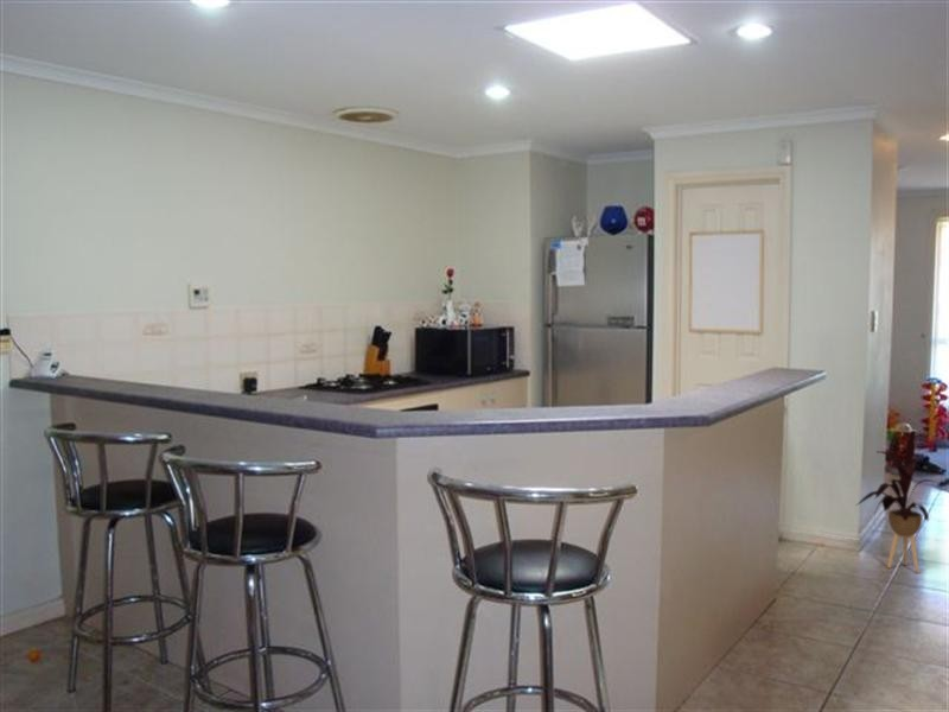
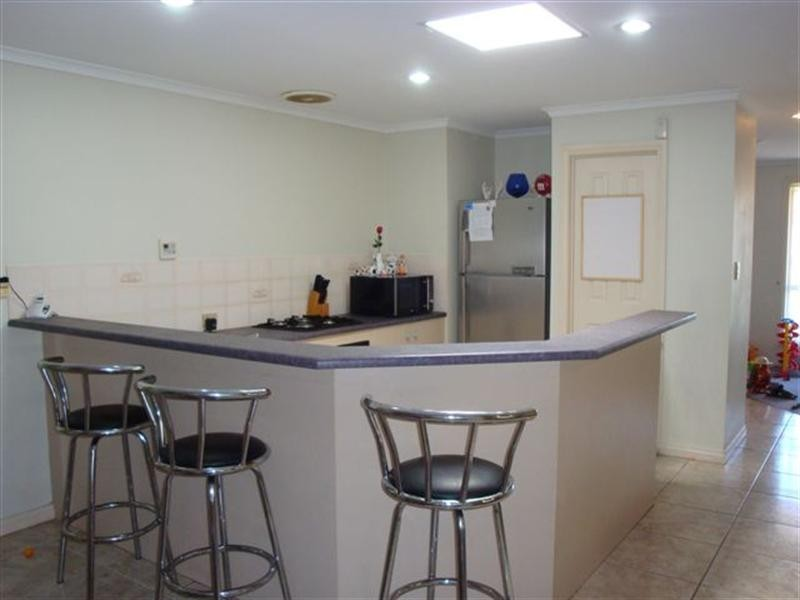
- house plant [855,430,938,573]
